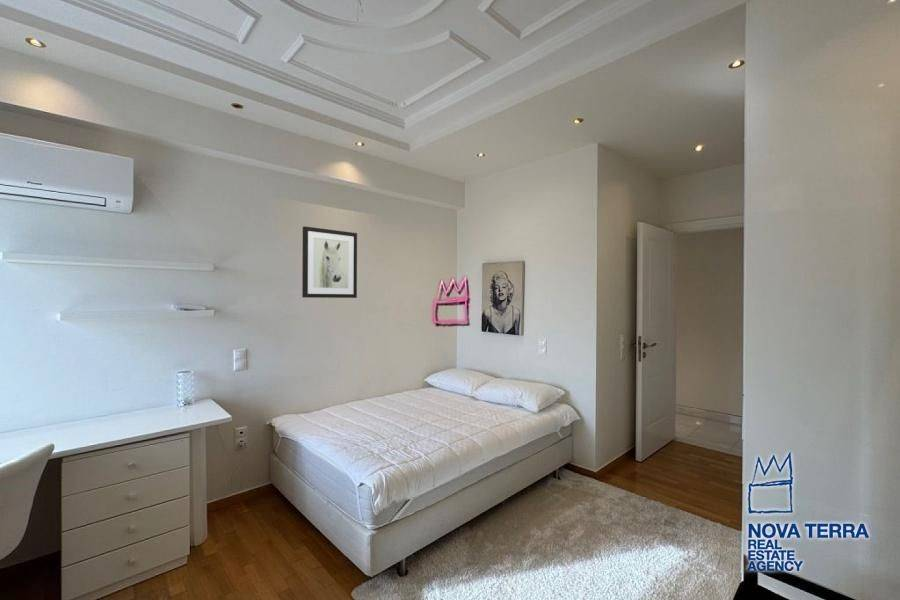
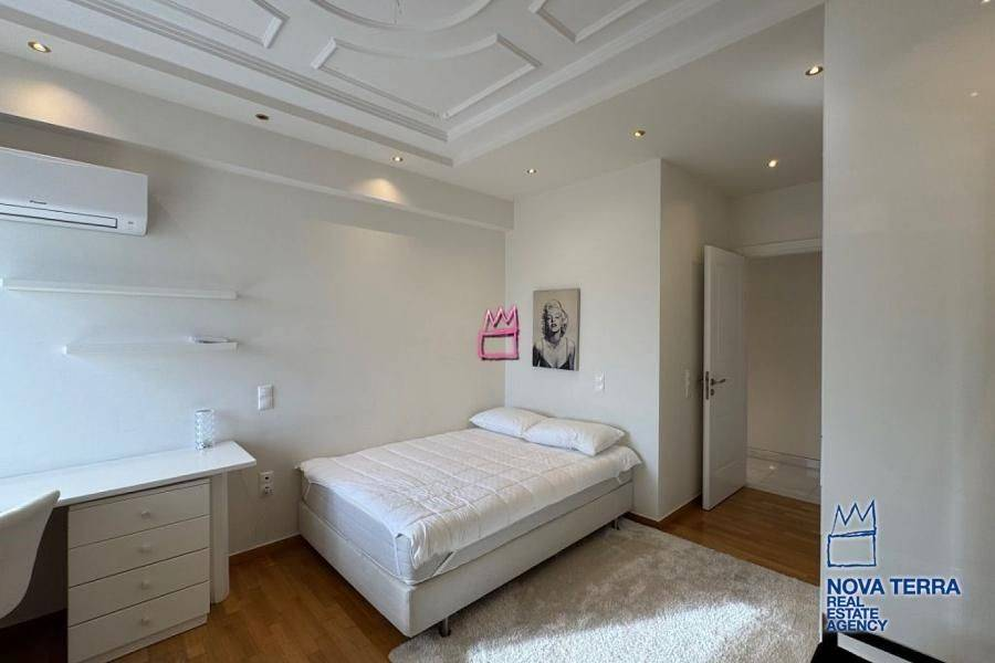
- wall art [301,225,358,299]
